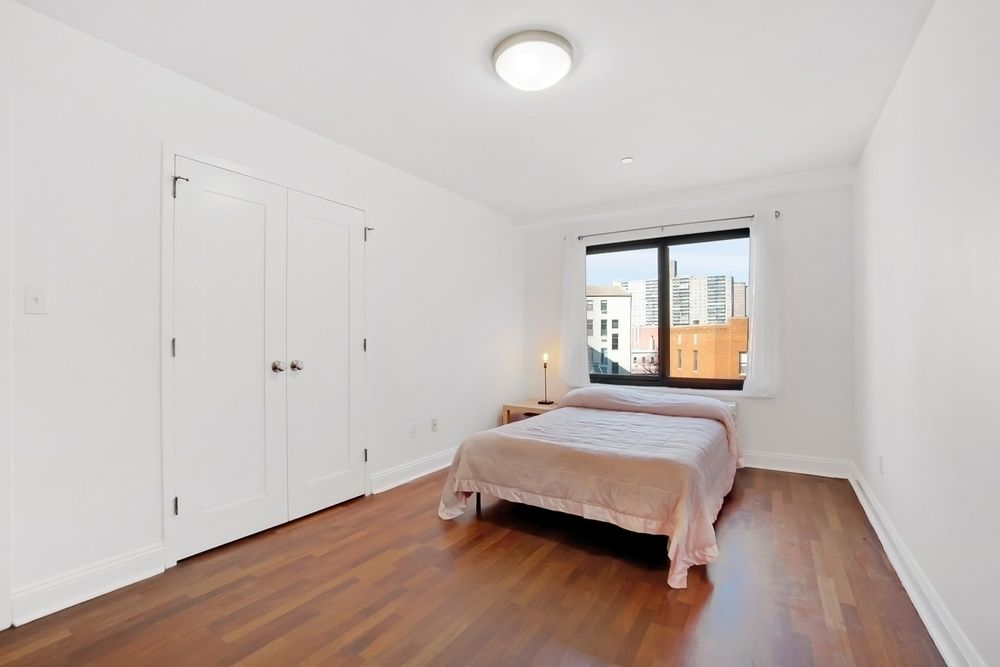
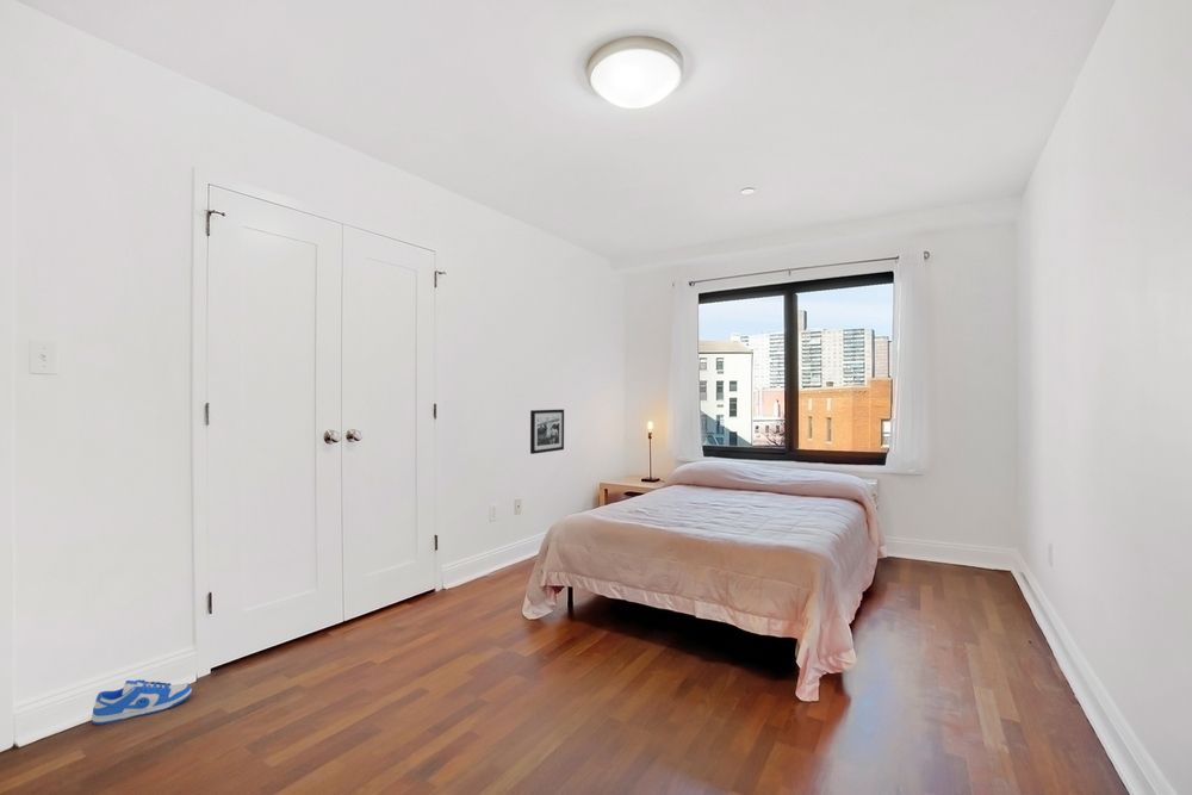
+ picture frame [529,409,565,455]
+ shoe [91,678,193,726]
